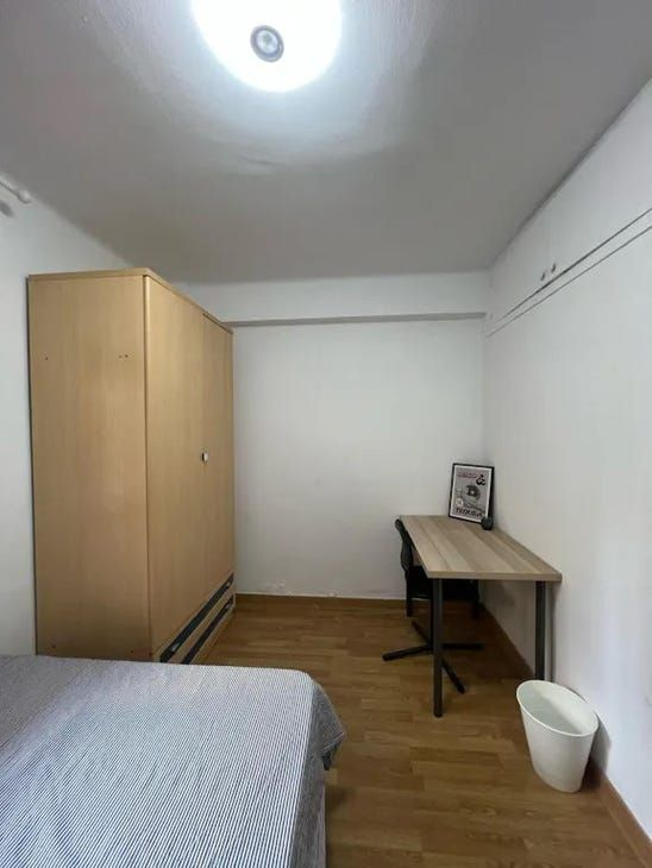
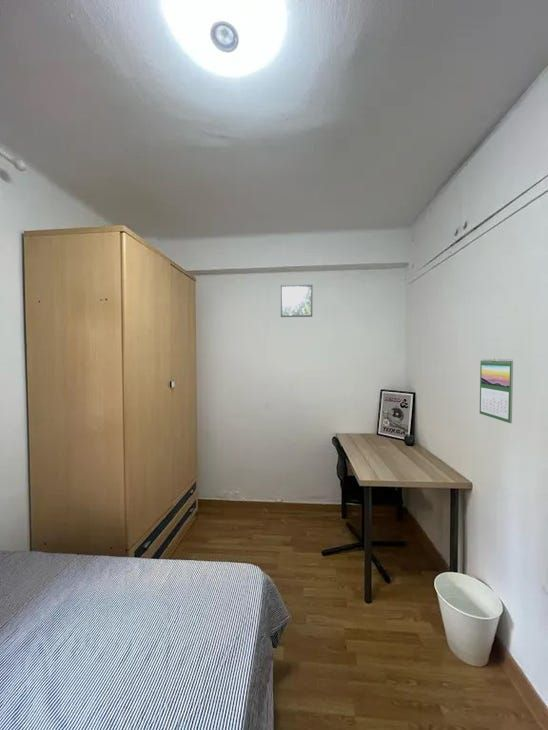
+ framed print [280,284,313,318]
+ calendar [479,357,514,424]
